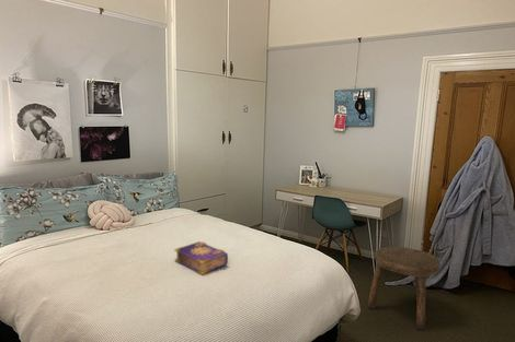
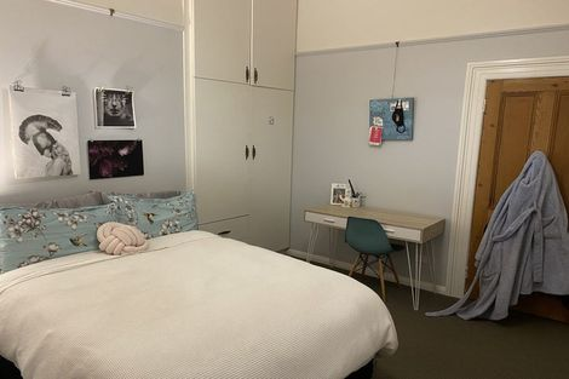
- stool [367,246,440,330]
- book [173,240,229,275]
